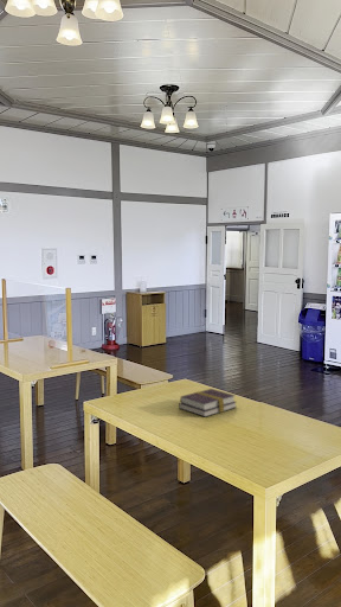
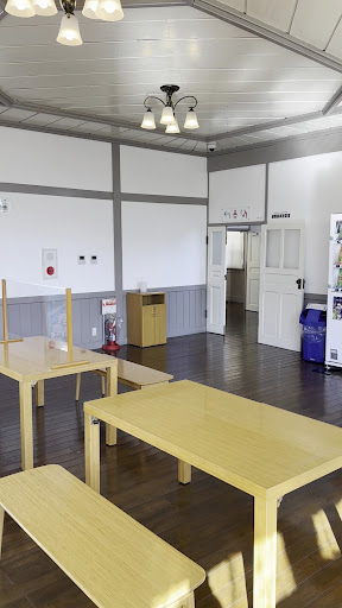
- book [178,388,238,418]
